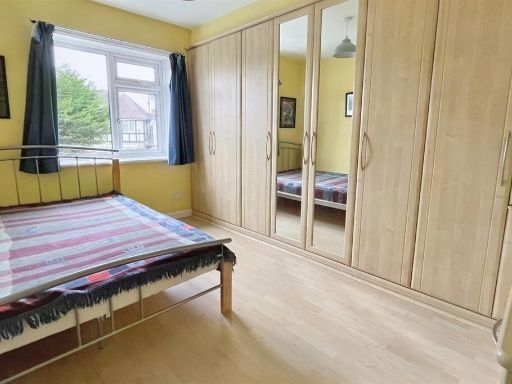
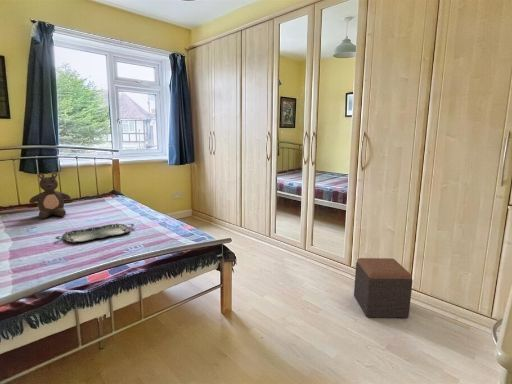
+ teddy bear [28,172,72,220]
+ footstool [353,257,414,319]
+ serving tray [54,223,135,243]
